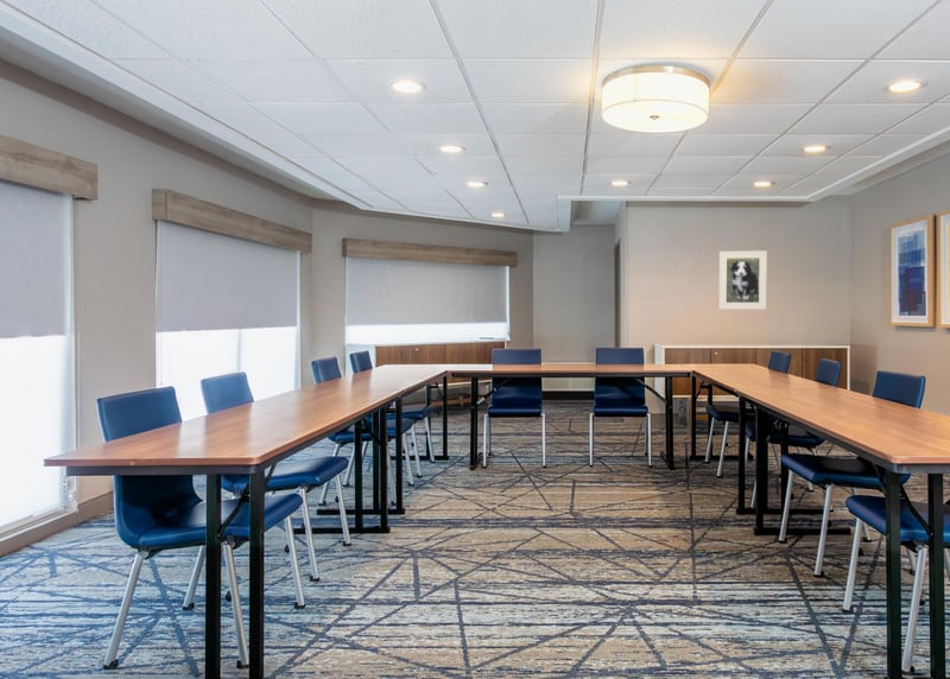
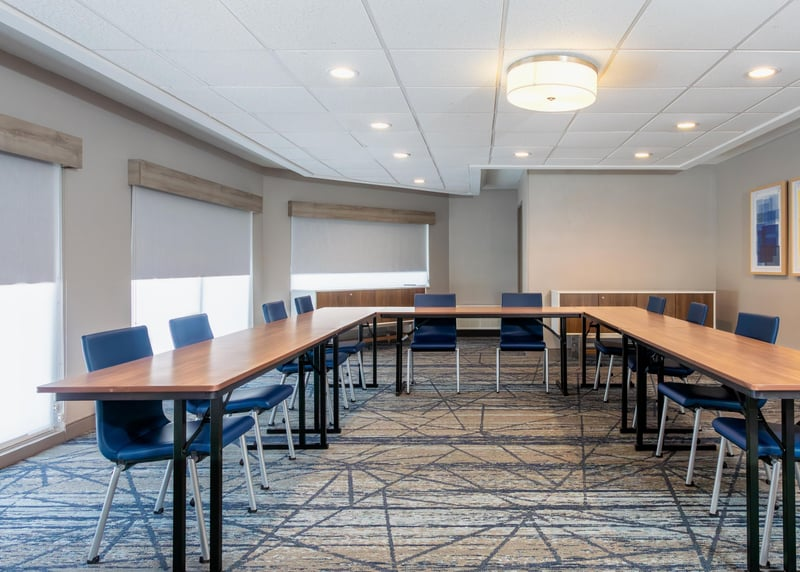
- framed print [717,249,768,311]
